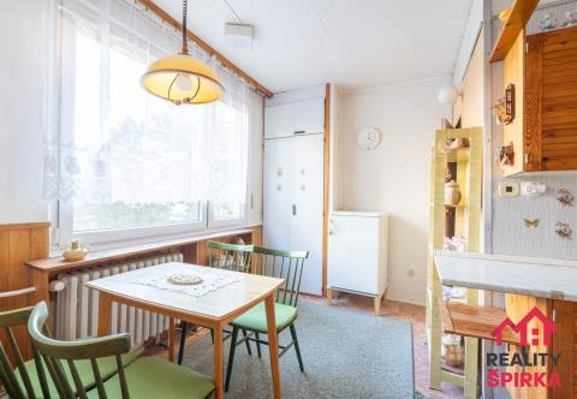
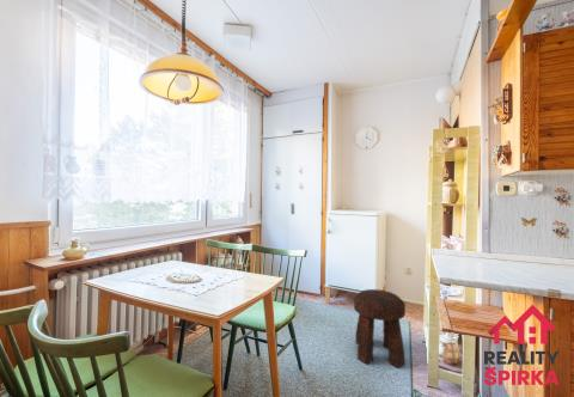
+ stool [353,288,407,368]
